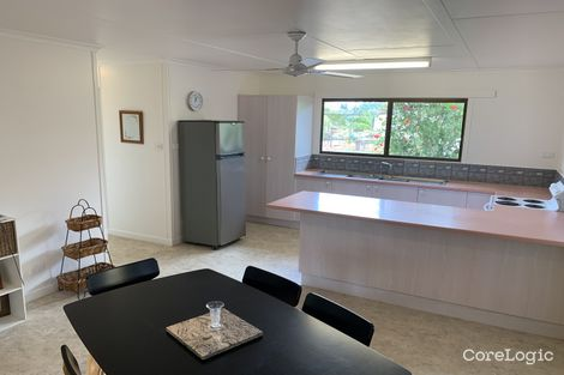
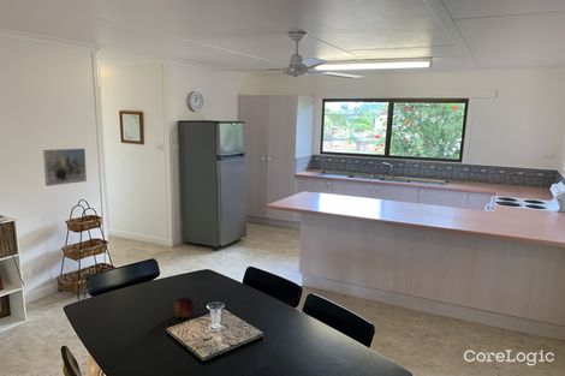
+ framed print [42,148,88,187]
+ fruit [173,296,195,318]
